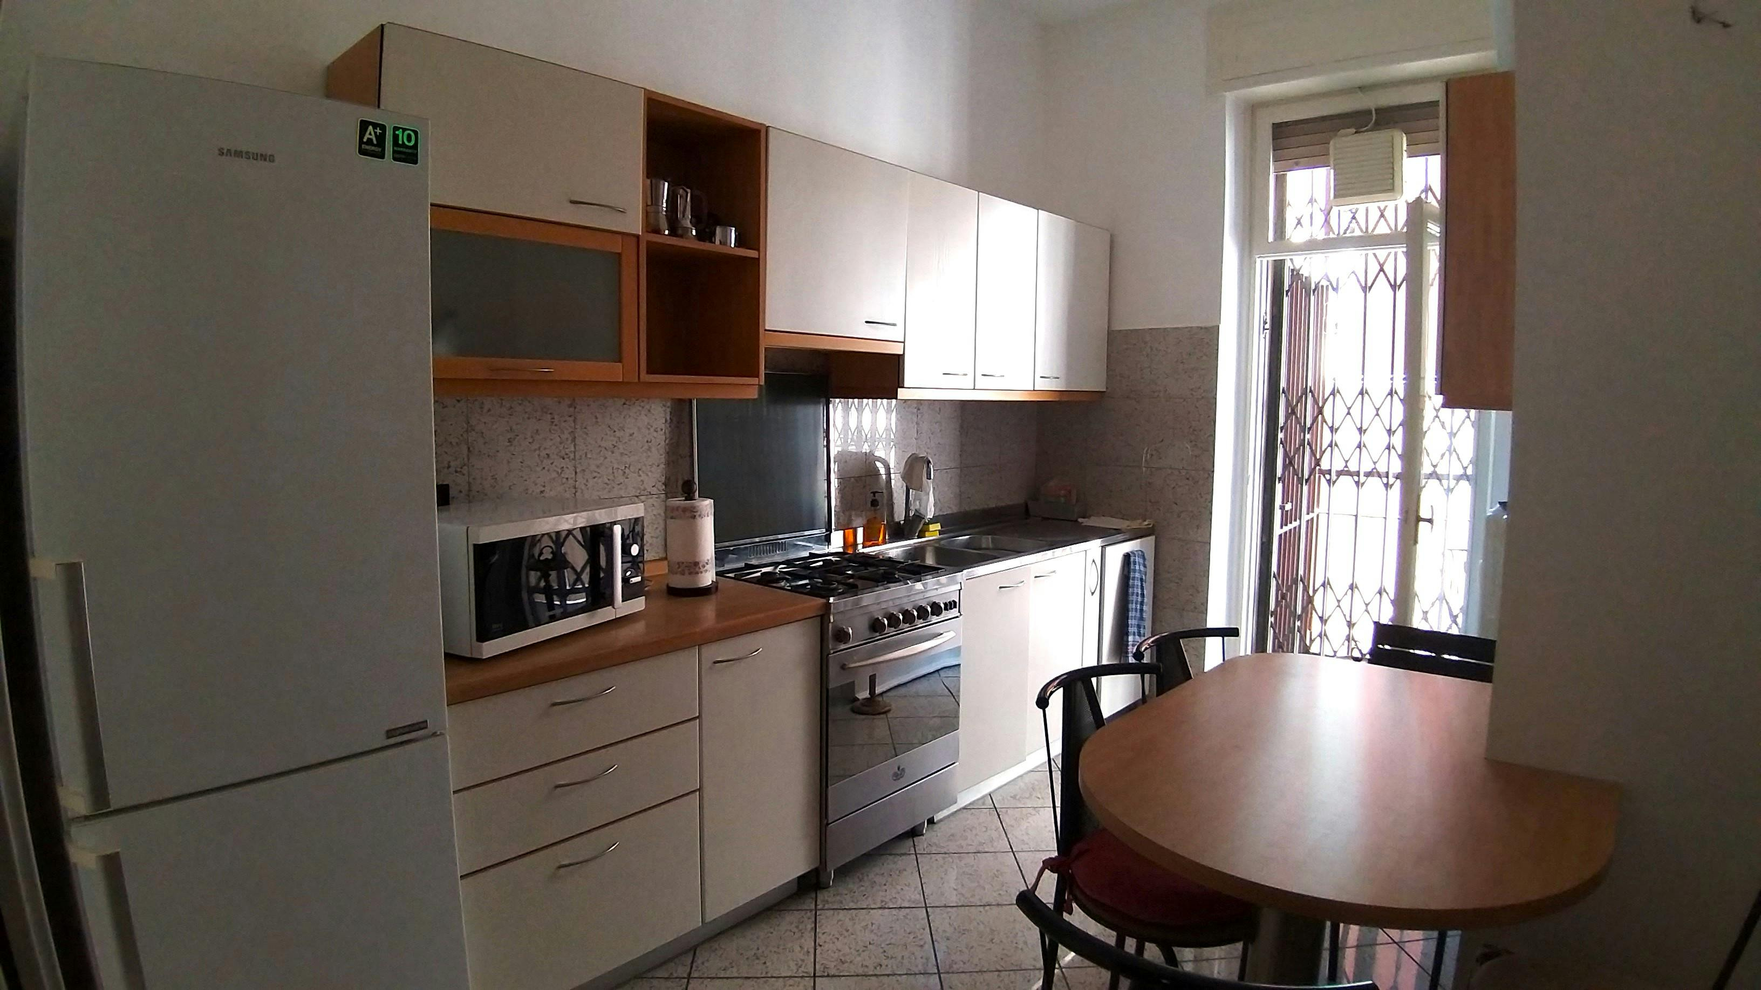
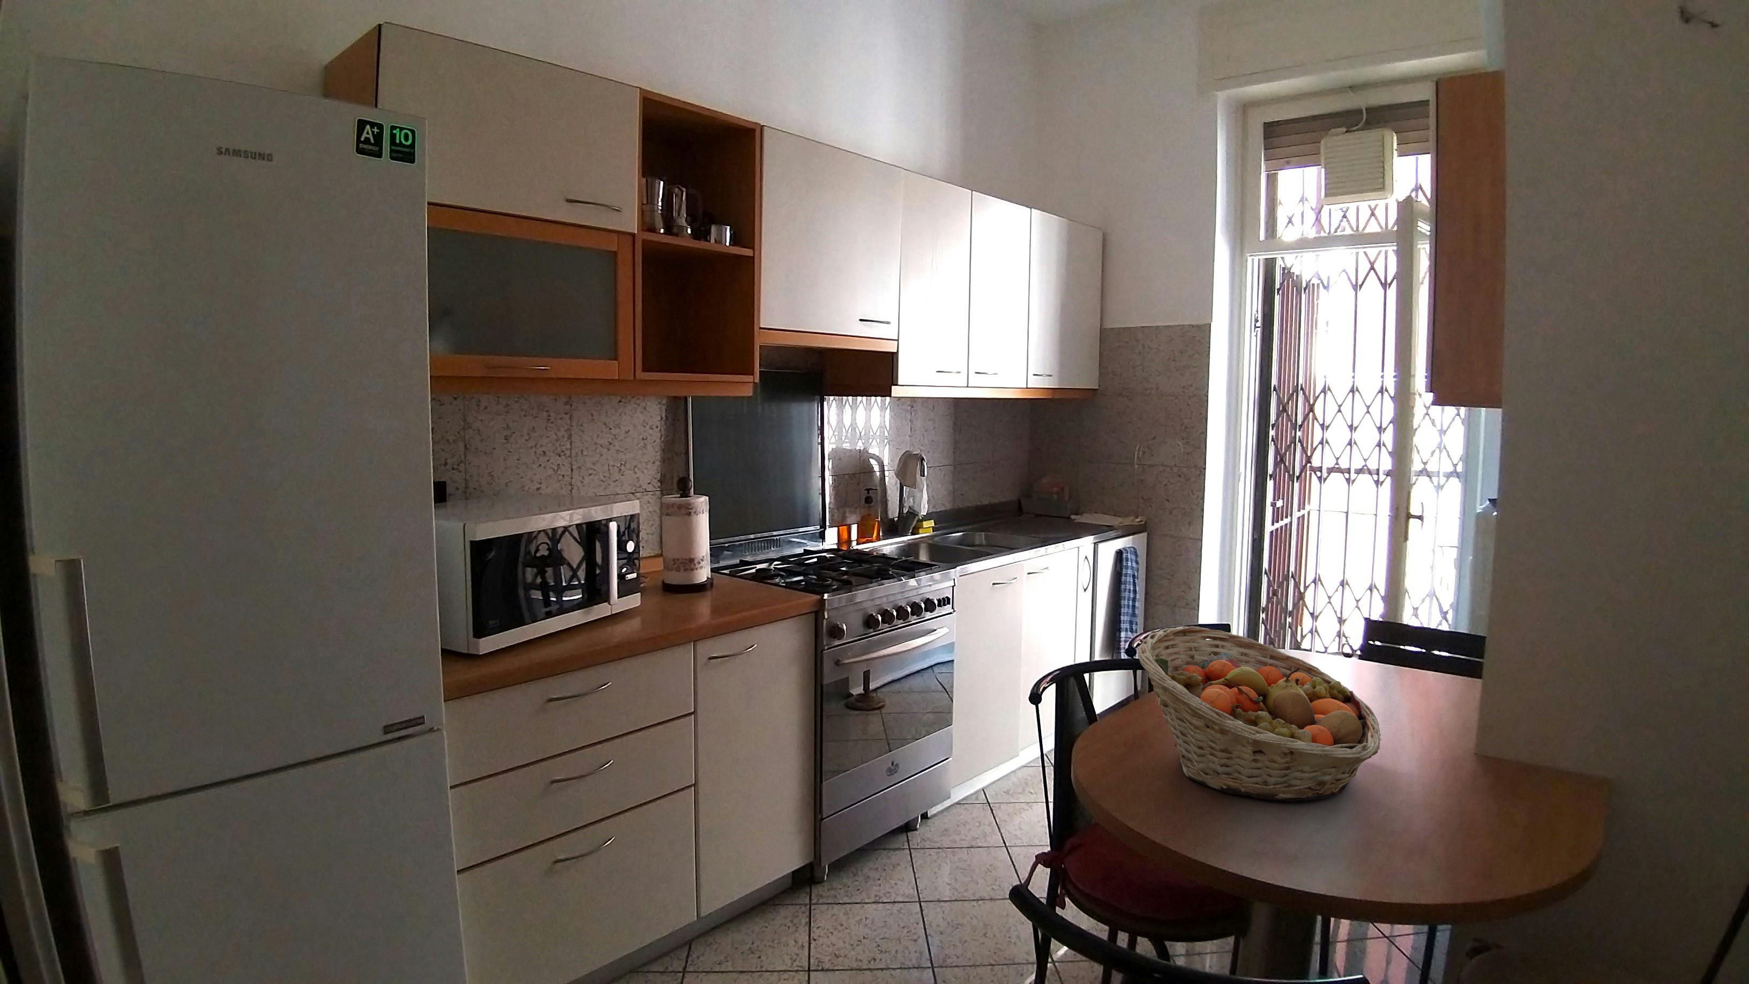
+ fruit basket [1138,626,1381,801]
